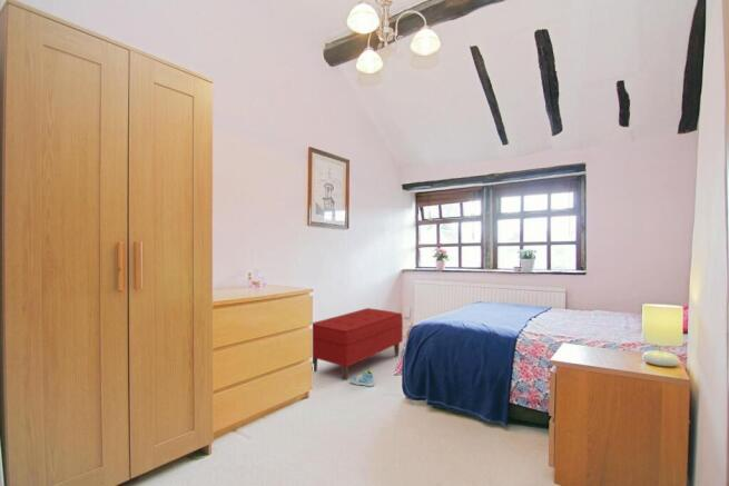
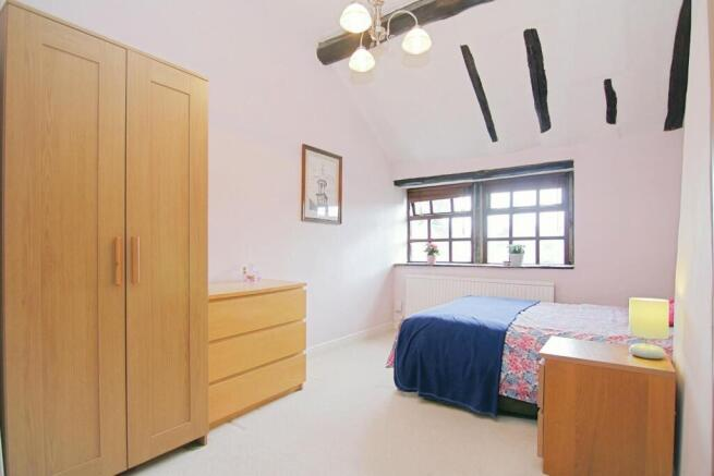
- sneaker [349,367,375,388]
- bench [312,307,404,381]
